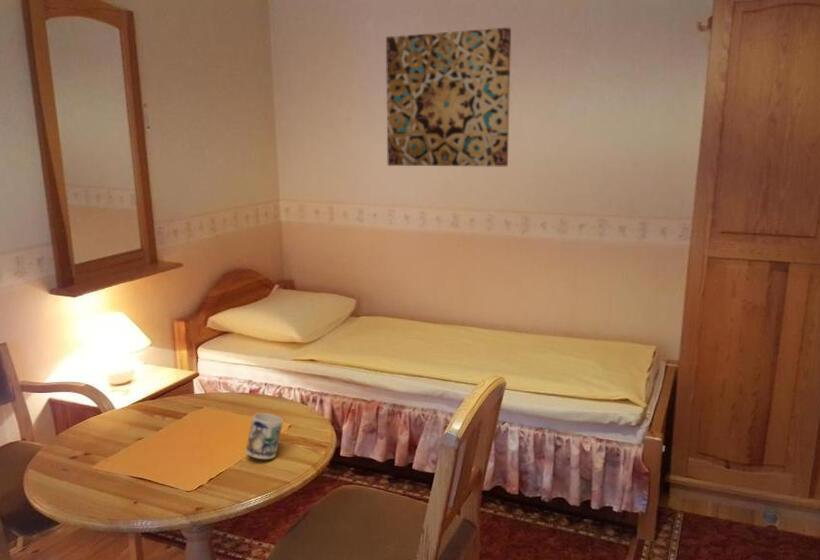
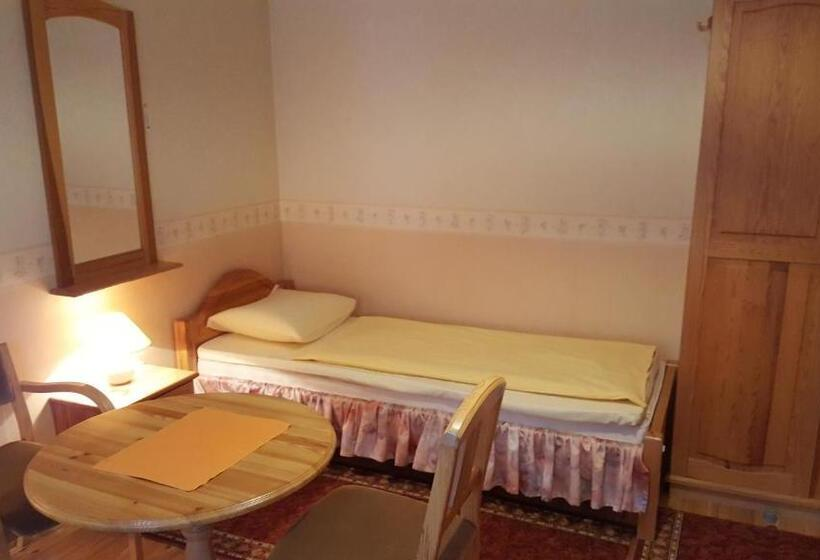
- mug [245,412,284,460]
- wall art [385,27,512,167]
